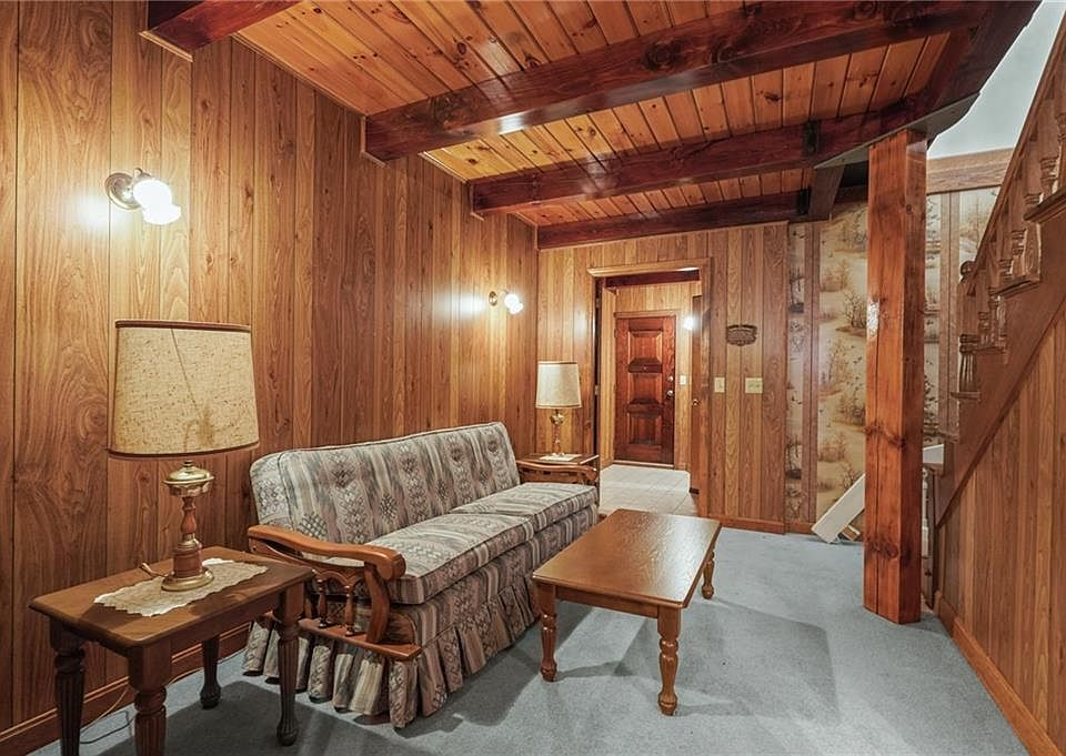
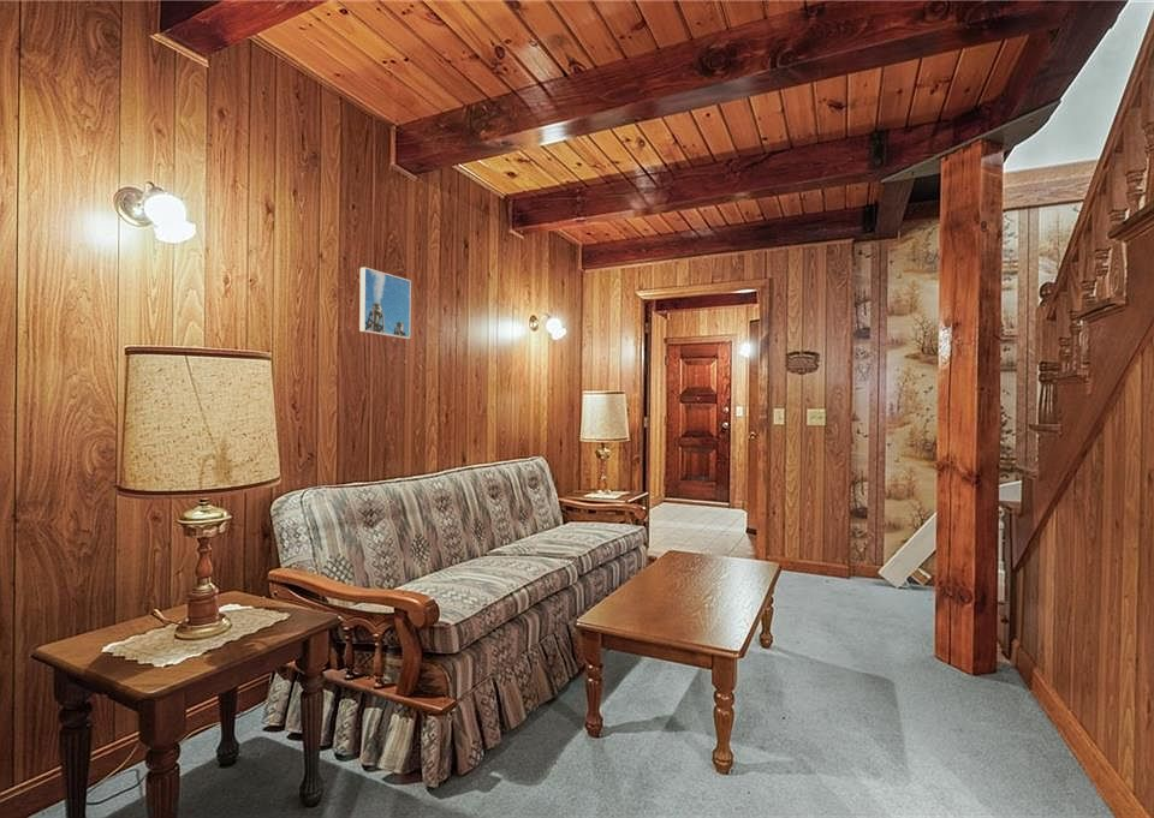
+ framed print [358,267,412,340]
